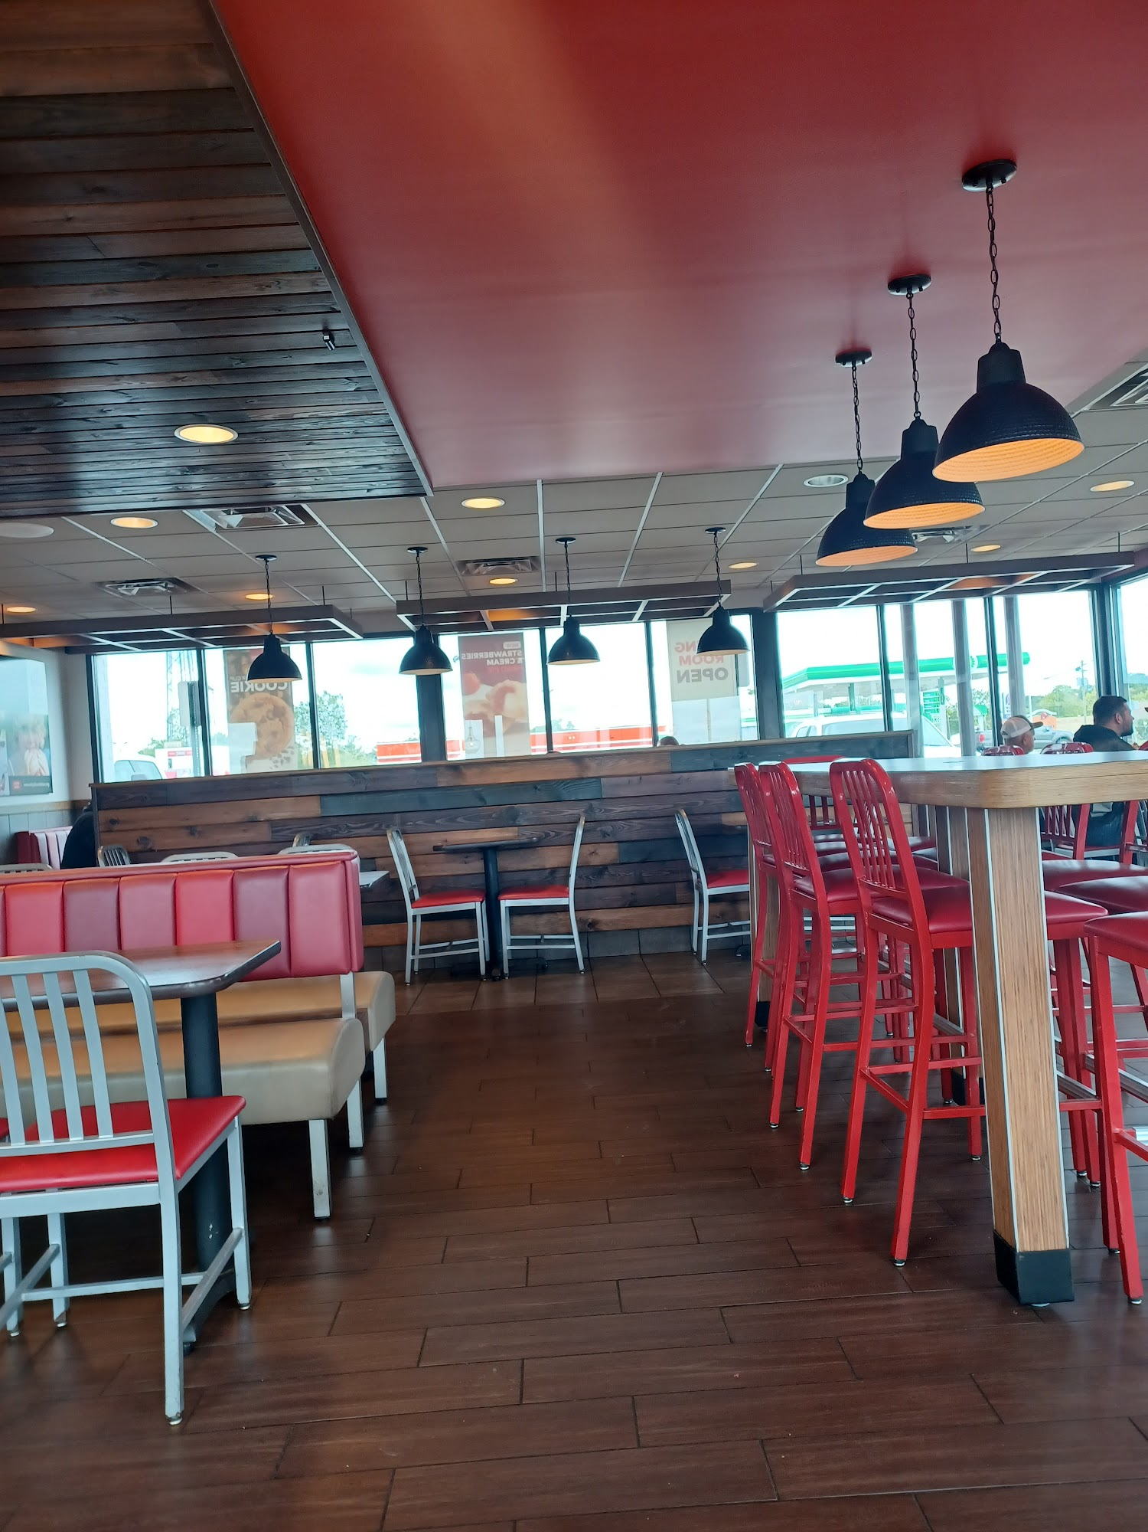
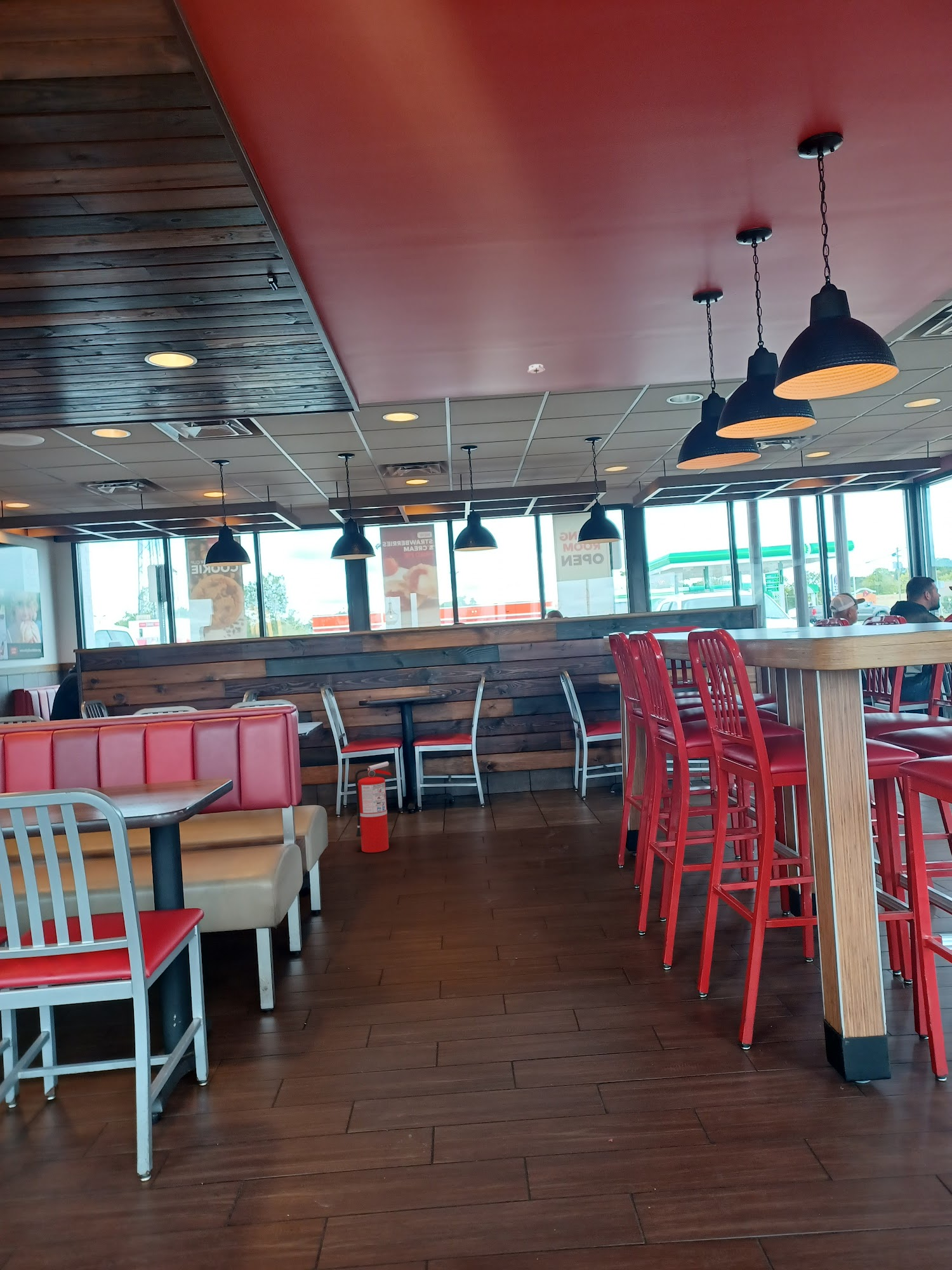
+ fire extinguisher [354,761,392,853]
+ smoke detector [526,363,546,375]
